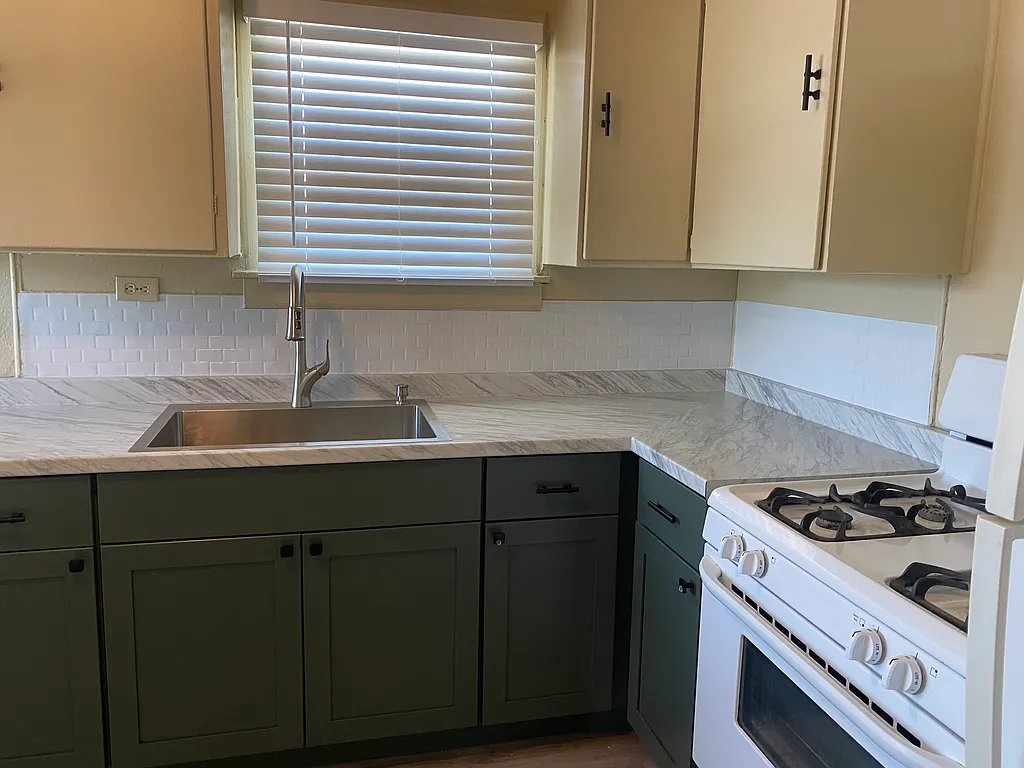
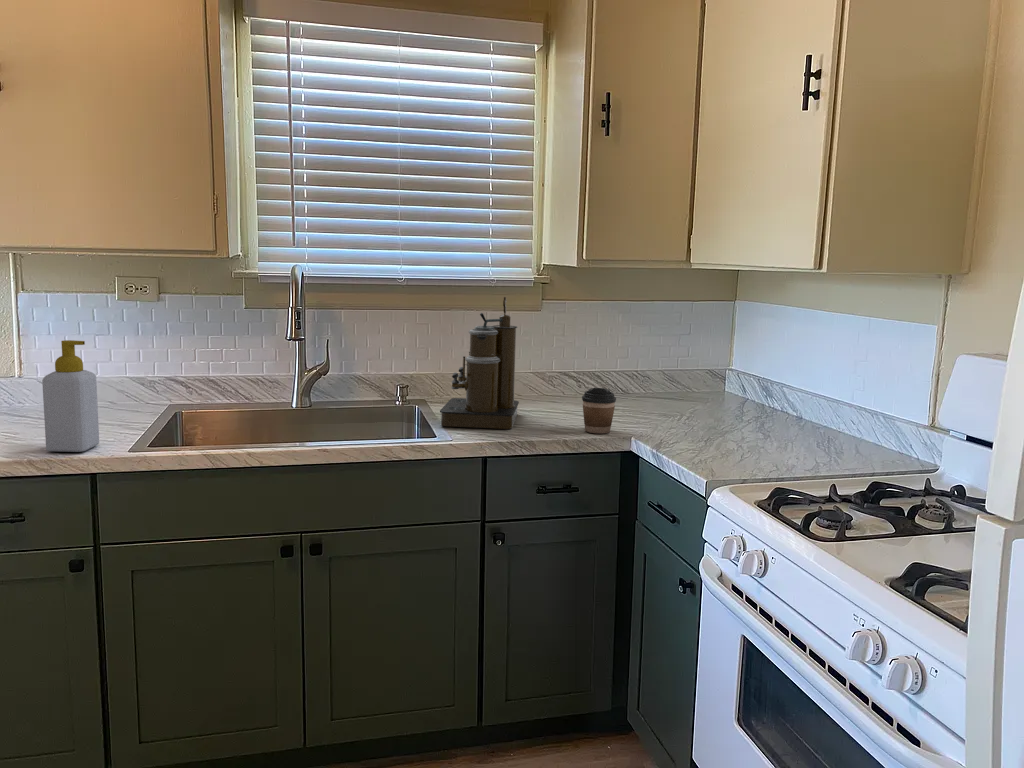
+ coffee cup [581,387,617,434]
+ coffee maker [439,296,520,430]
+ soap bottle [41,339,100,453]
